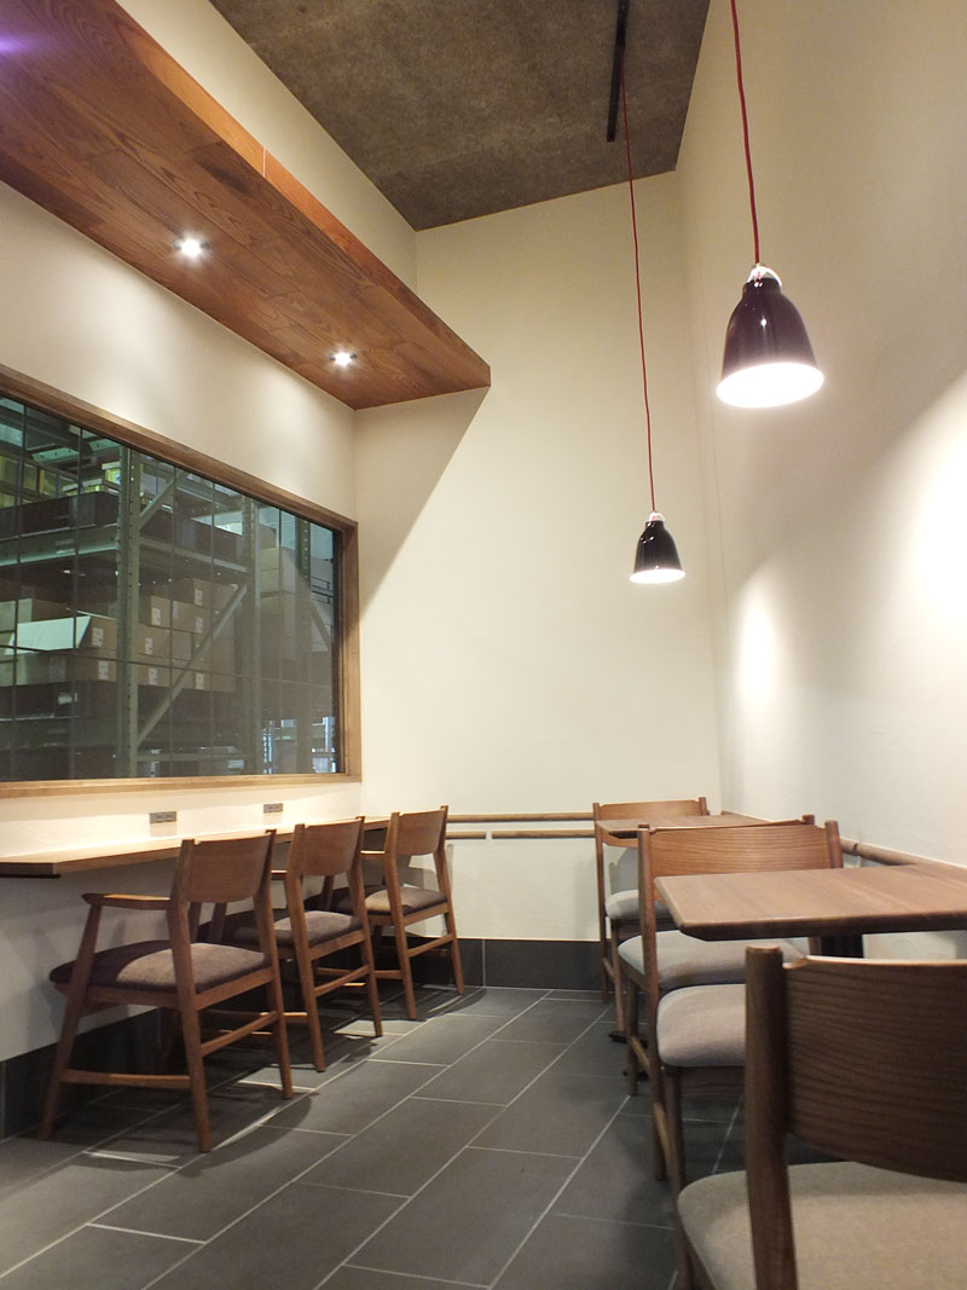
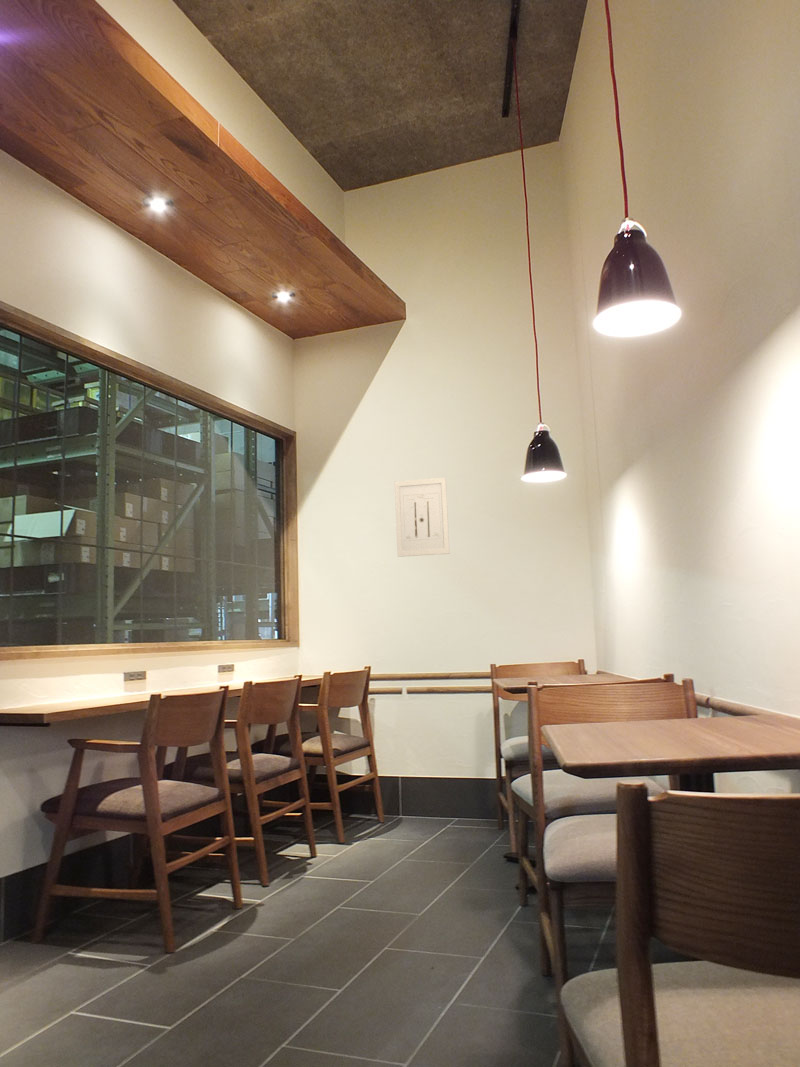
+ wall art [394,477,450,558]
